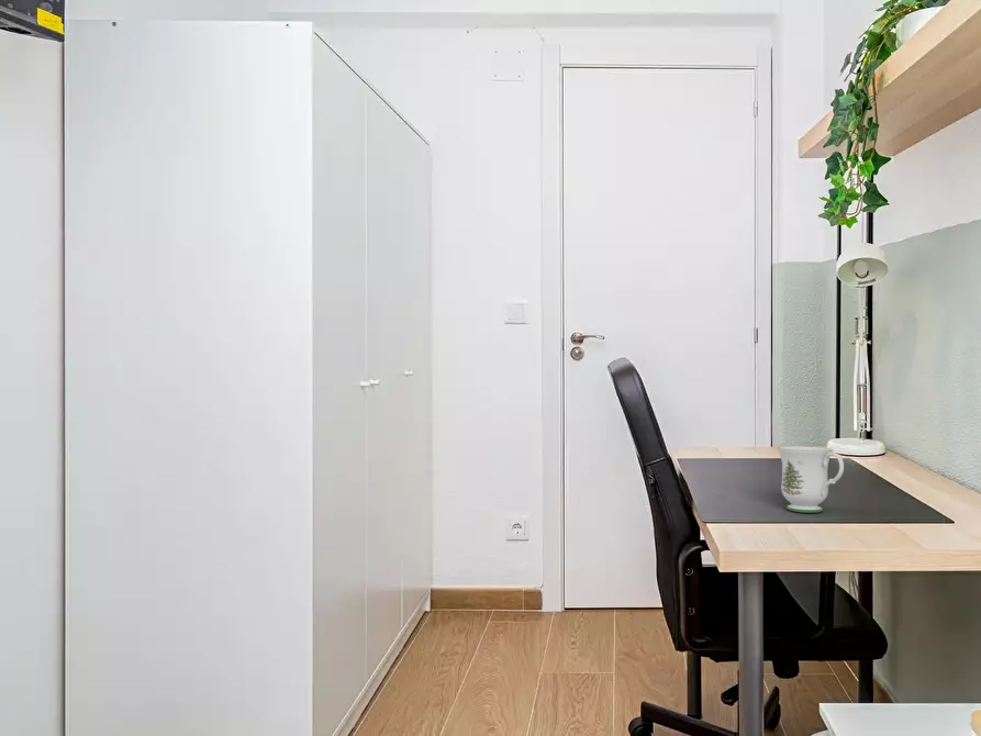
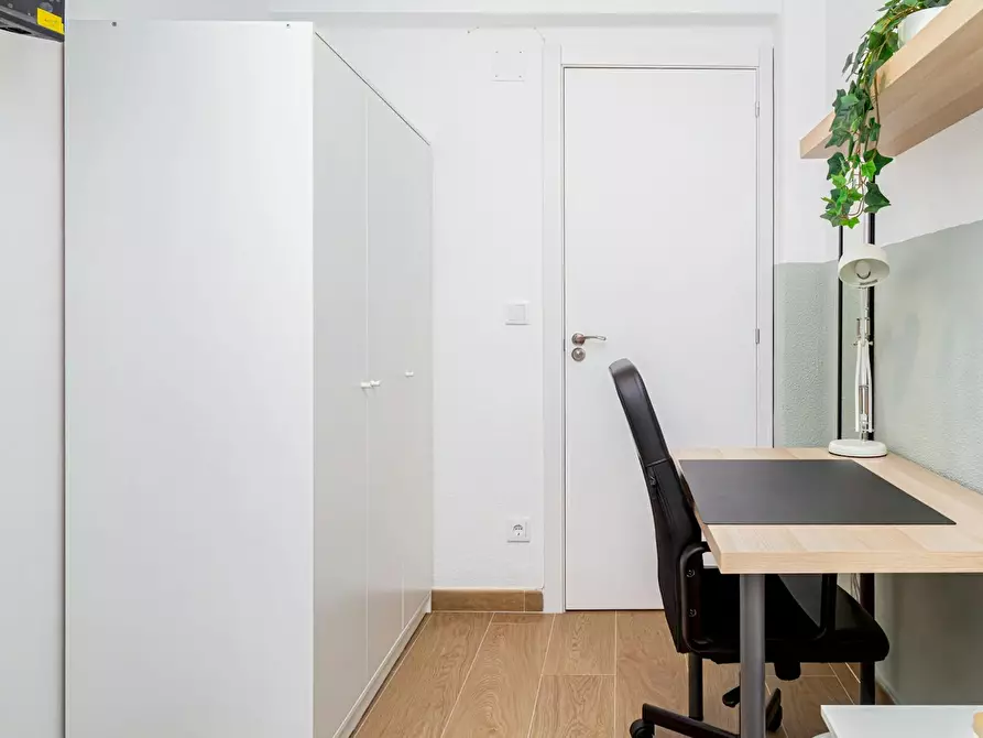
- mug [777,445,845,513]
